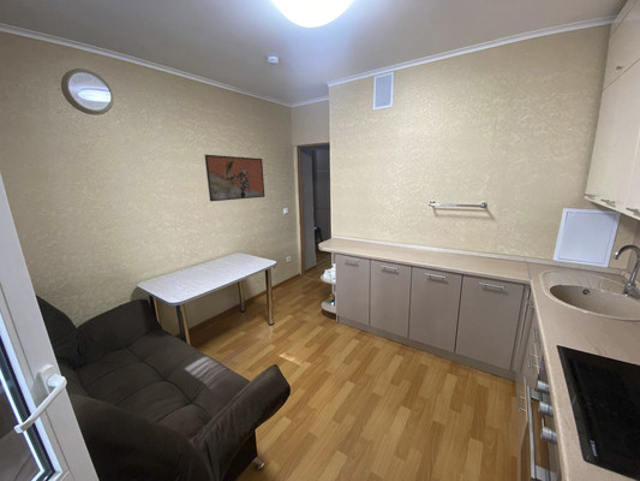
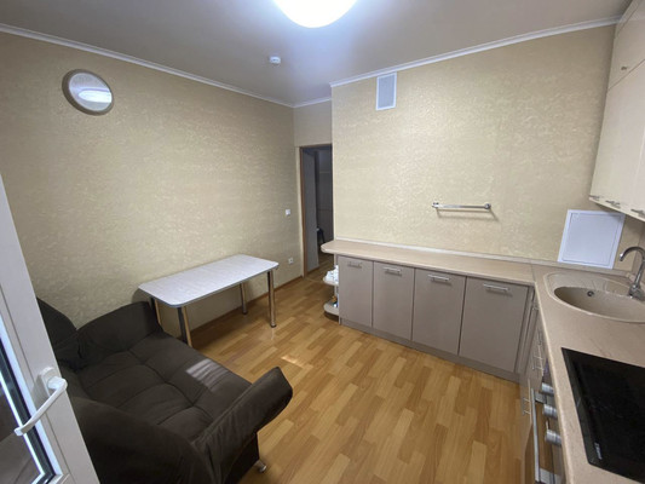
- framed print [204,154,265,202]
